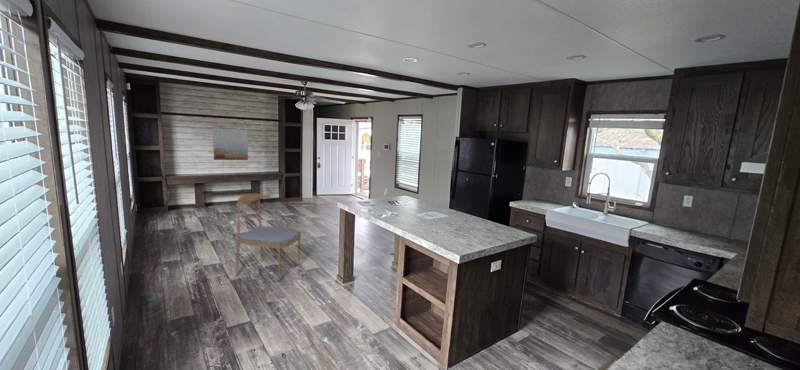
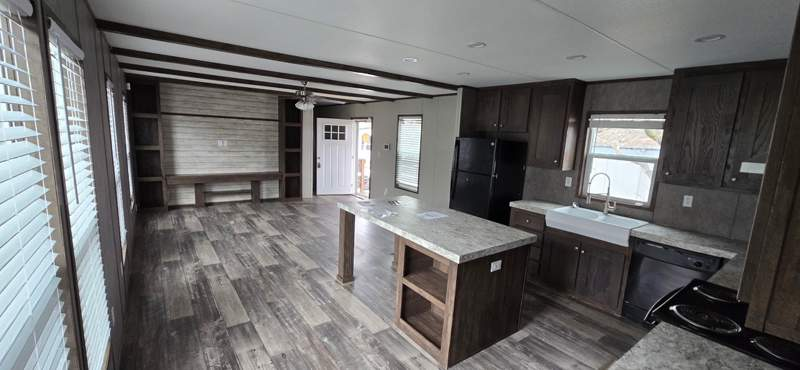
- dining chair [235,193,302,282]
- wall art [212,127,249,161]
